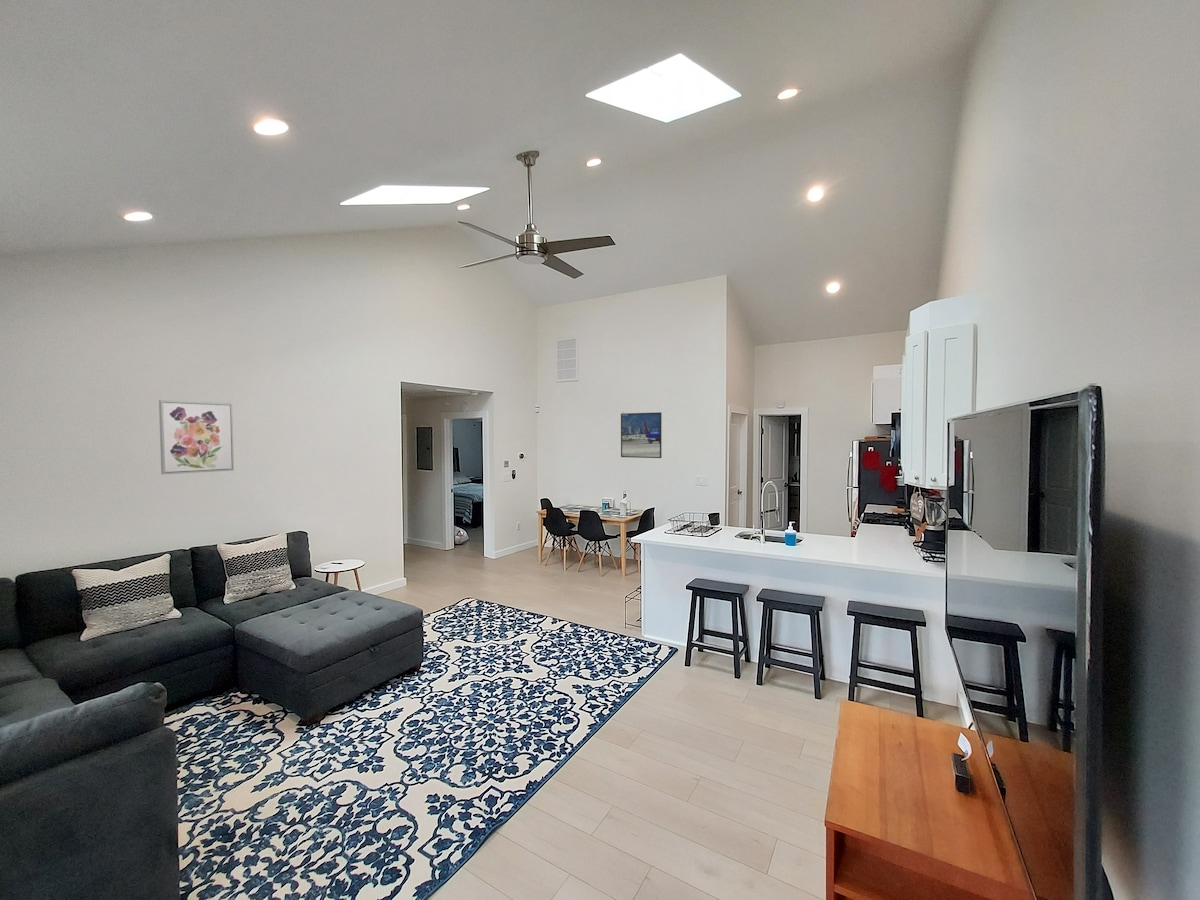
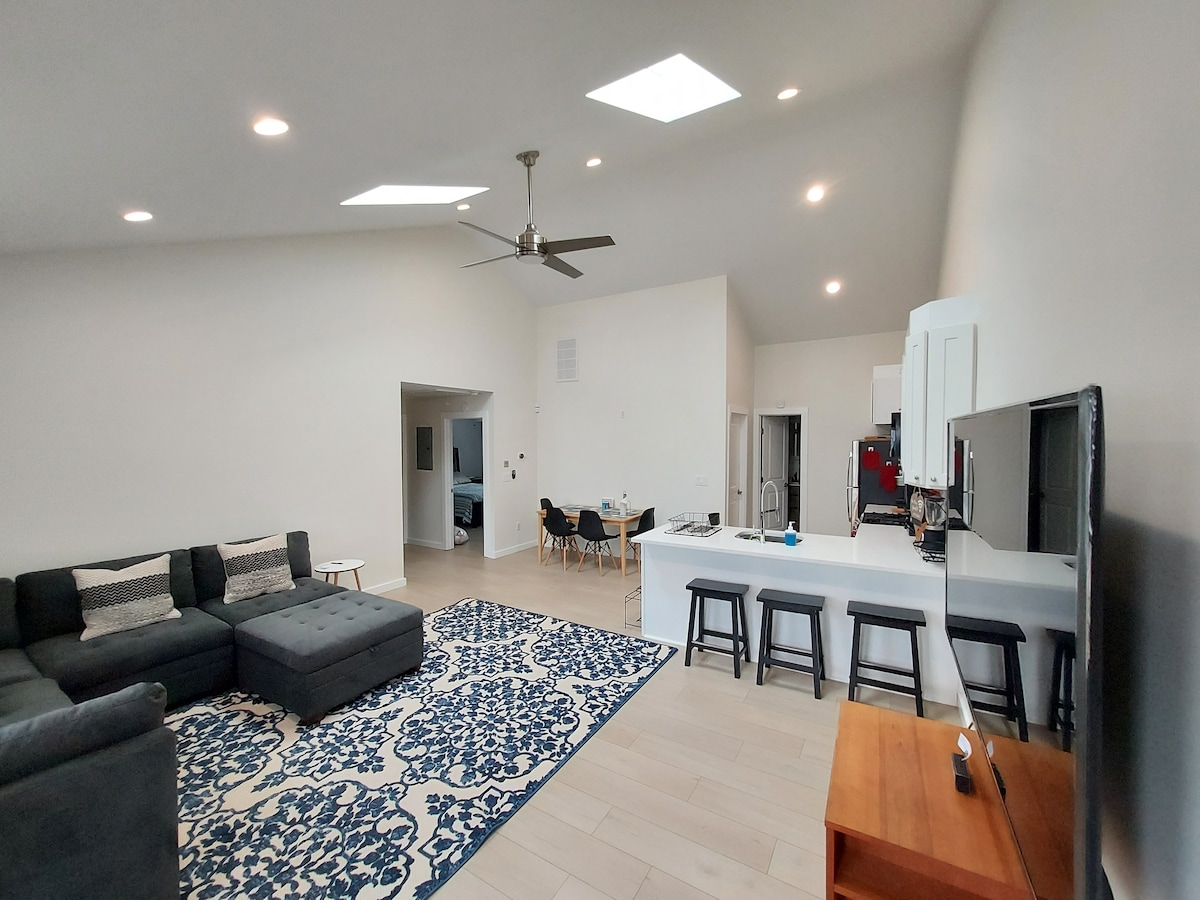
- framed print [620,411,662,459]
- wall art [158,399,235,475]
